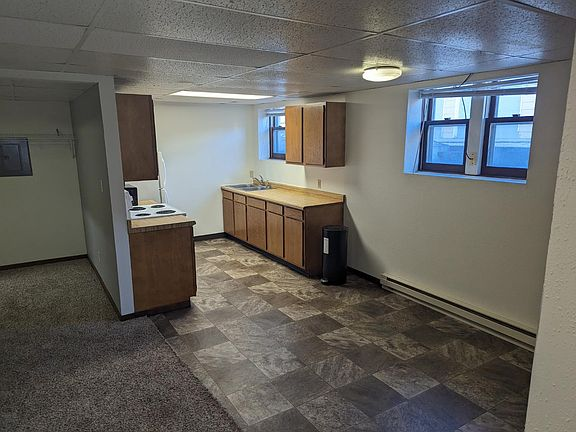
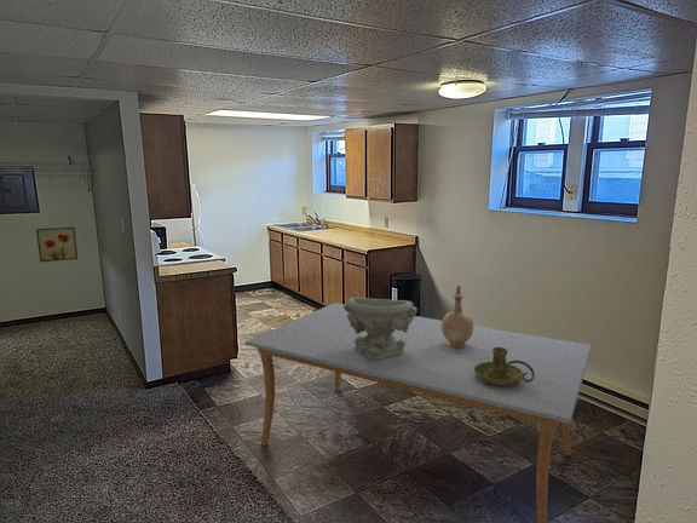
+ dining table [243,301,593,523]
+ decorative bowl [344,295,419,360]
+ candle holder [474,347,535,385]
+ vase [440,285,474,349]
+ wall art [35,226,79,263]
